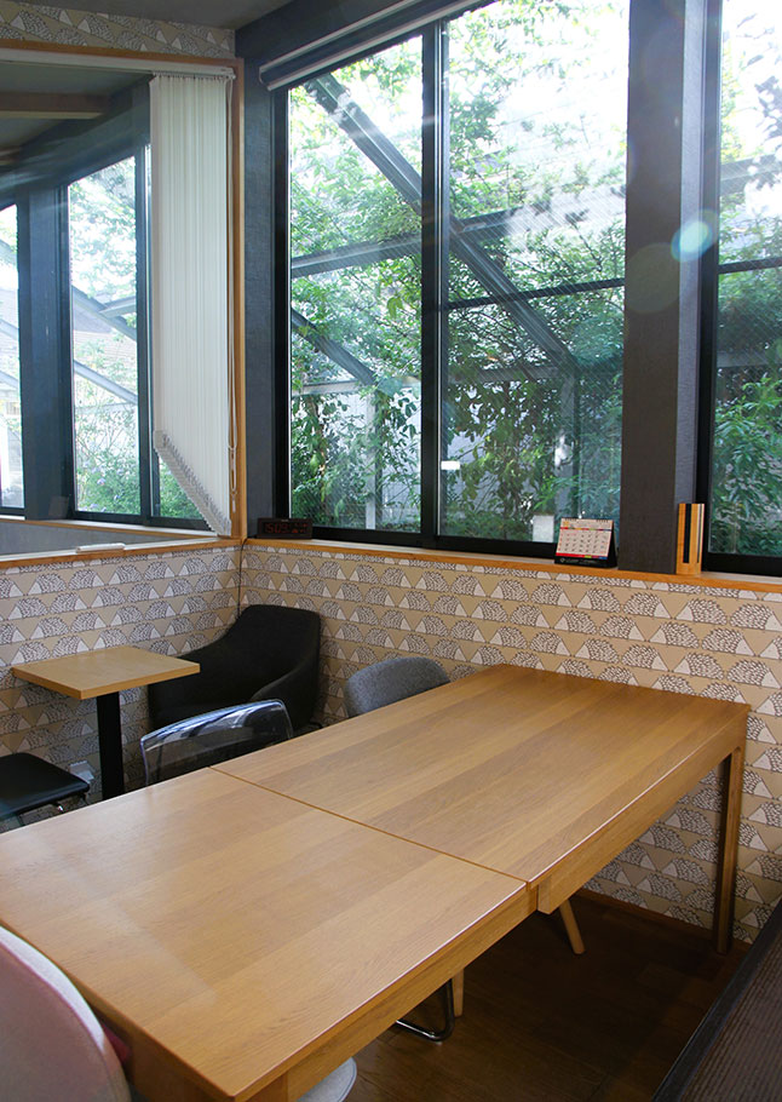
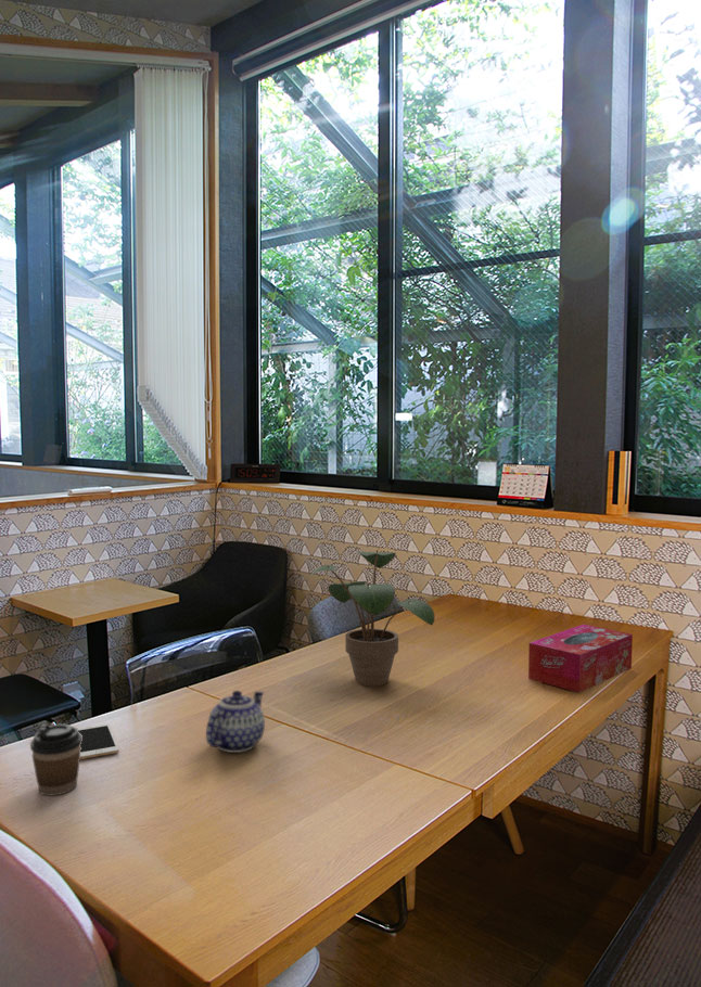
+ potted plant [305,549,435,687]
+ tissue box [527,624,634,694]
+ cell phone [77,722,119,760]
+ coffee cup [29,722,82,796]
+ teapot [205,690,266,754]
